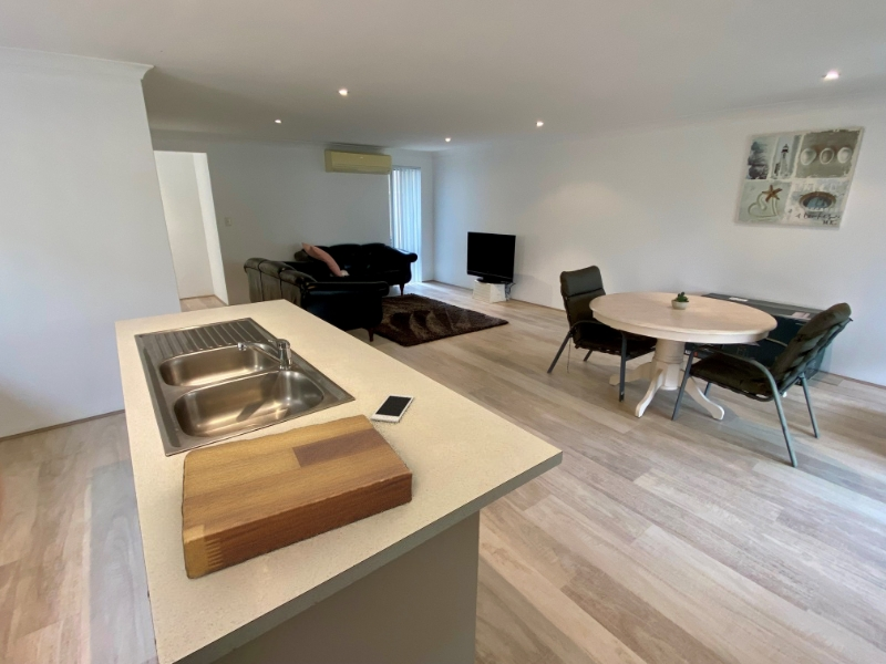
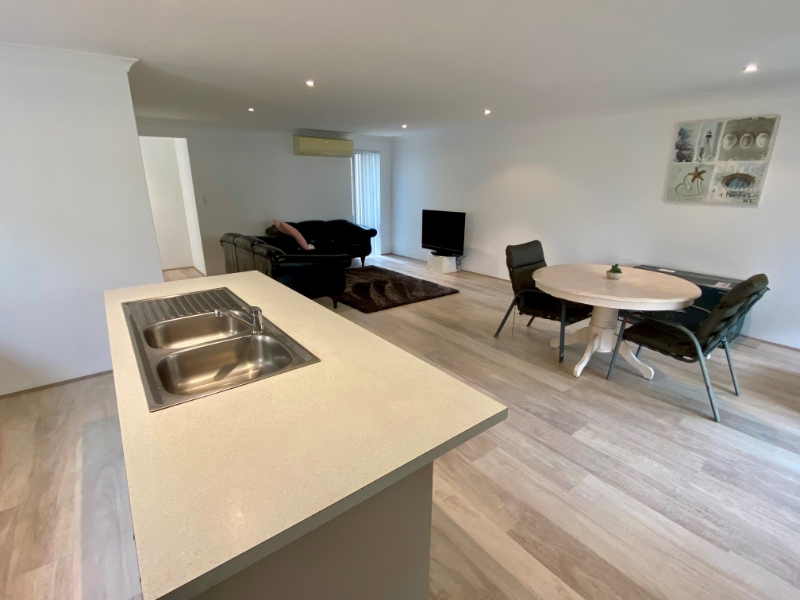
- cutting board [181,413,413,580]
- cell phone [370,393,415,424]
